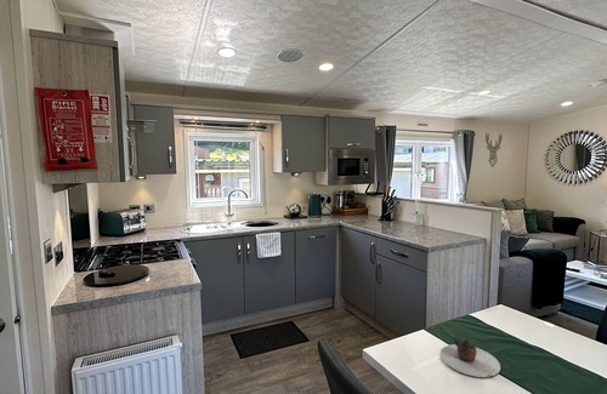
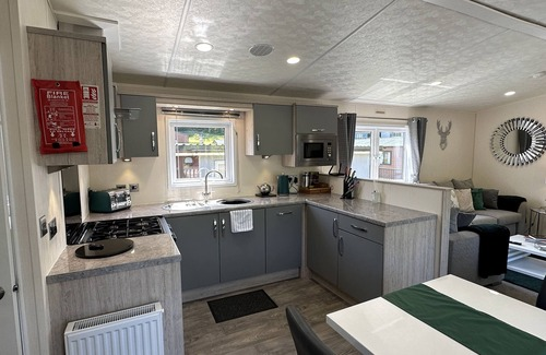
- teapot [439,332,501,378]
